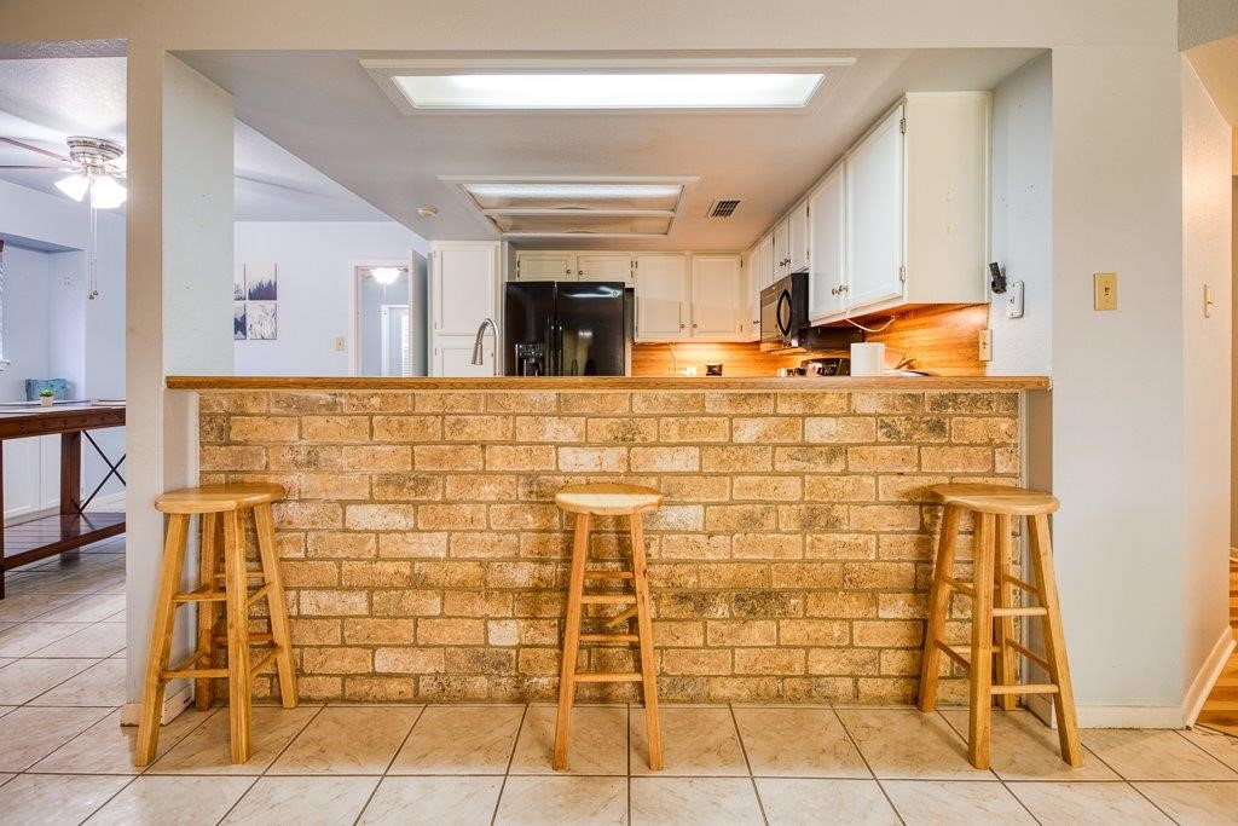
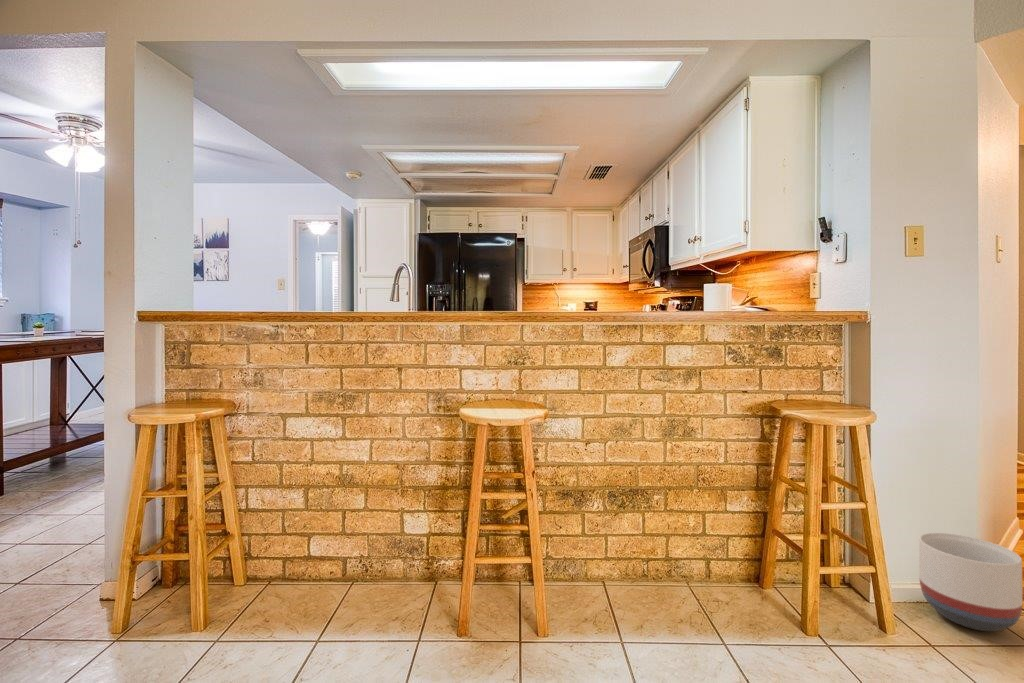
+ planter [918,532,1024,632]
